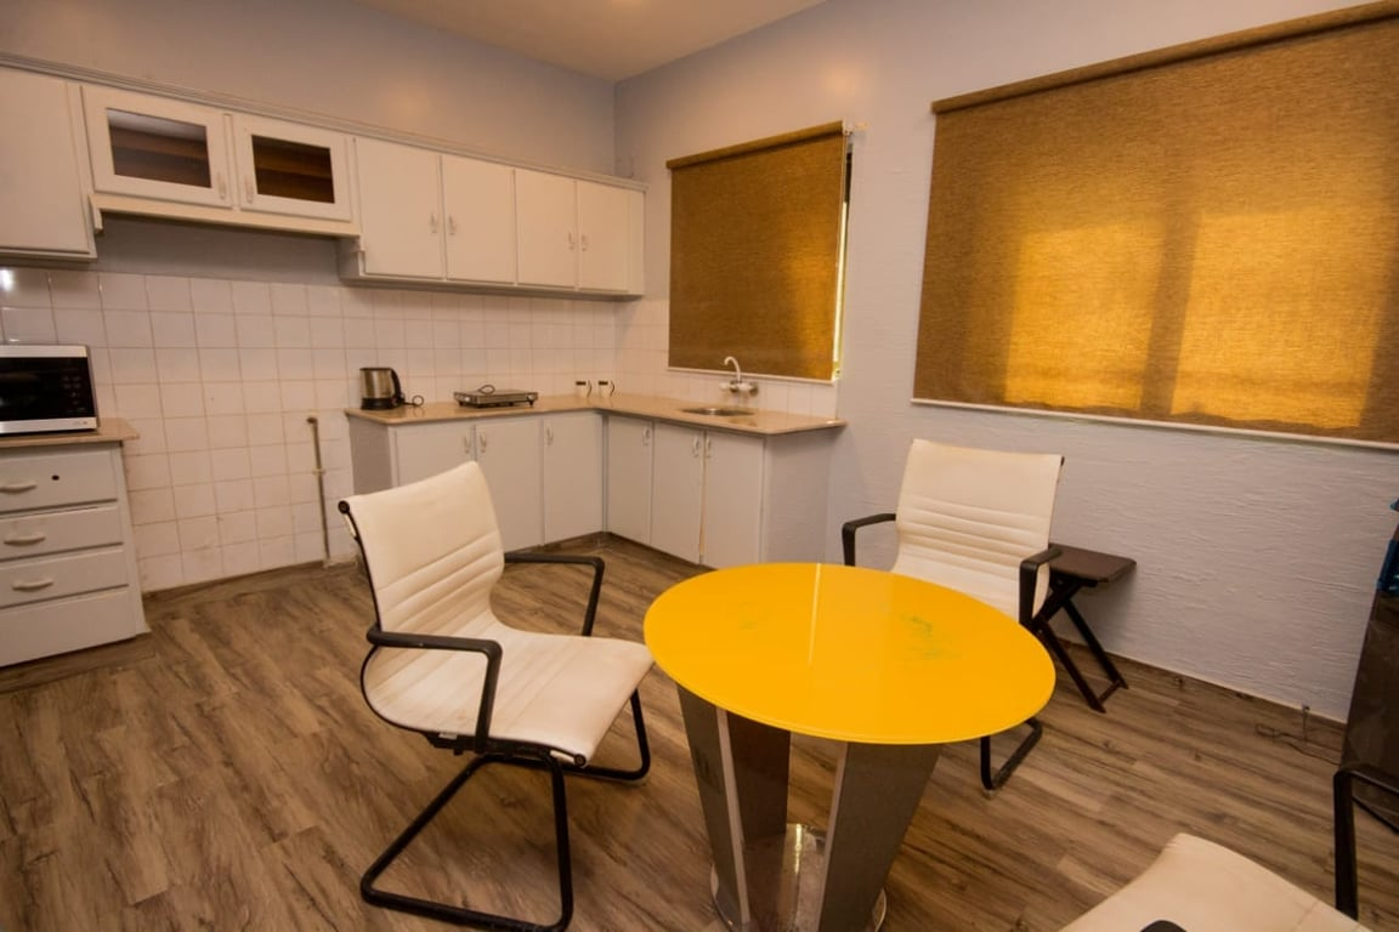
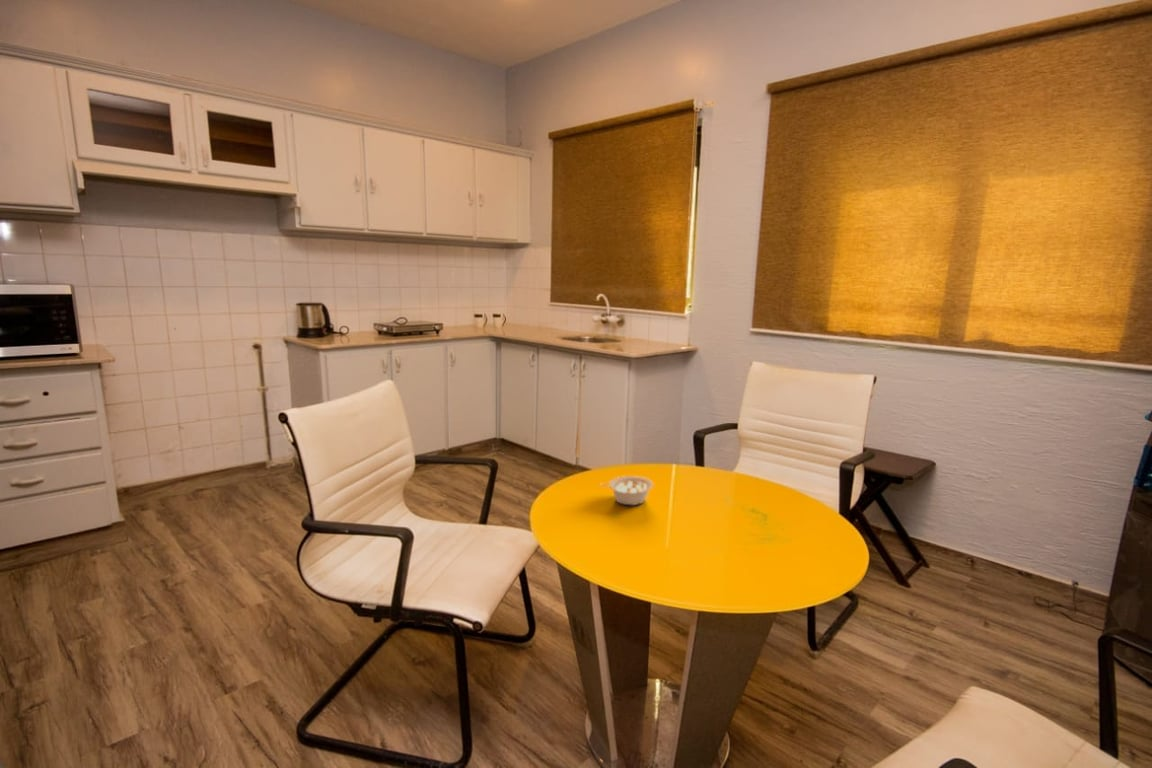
+ legume [600,475,654,506]
